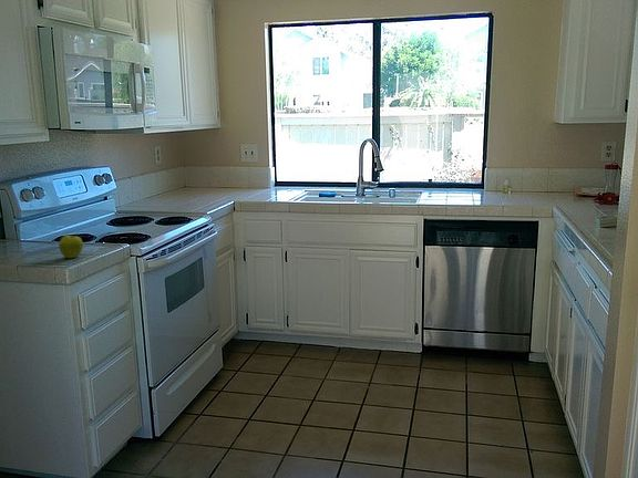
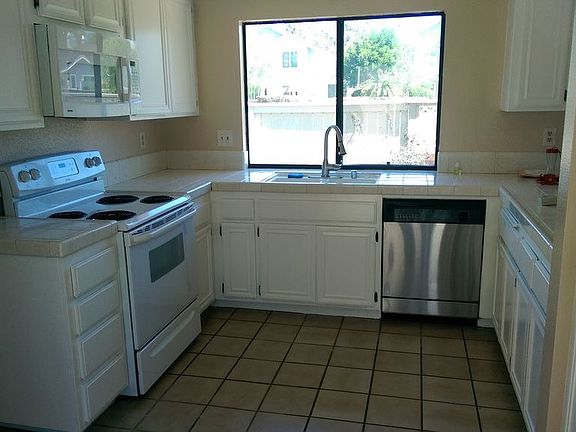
- fruit [58,235,84,259]
